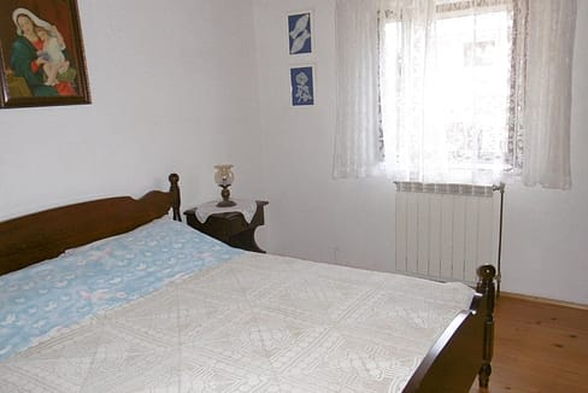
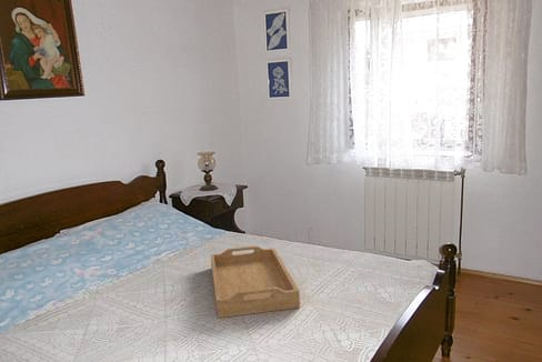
+ serving tray [210,244,301,319]
